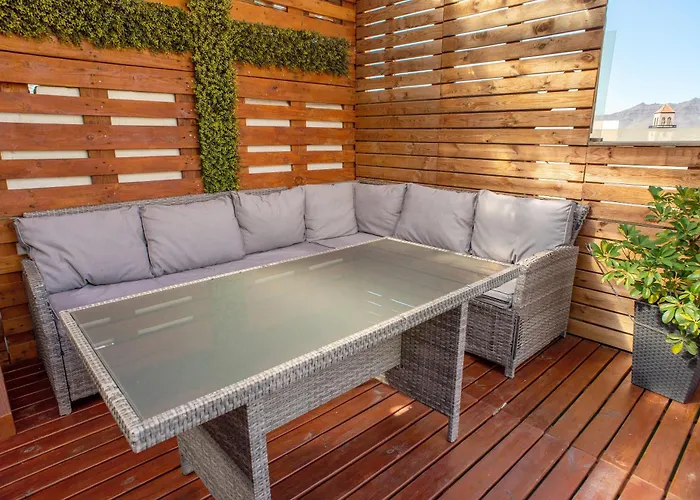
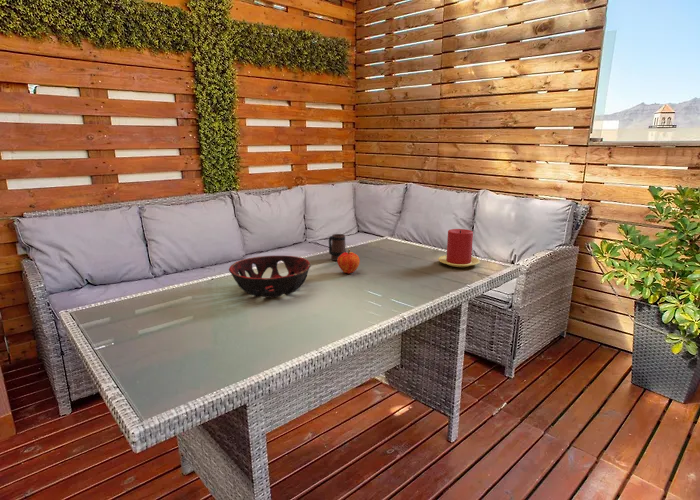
+ mug [328,233,347,262]
+ fruit [336,249,361,275]
+ candle [437,228,481,268]
+ decorative bowl [228,255,311,299]
